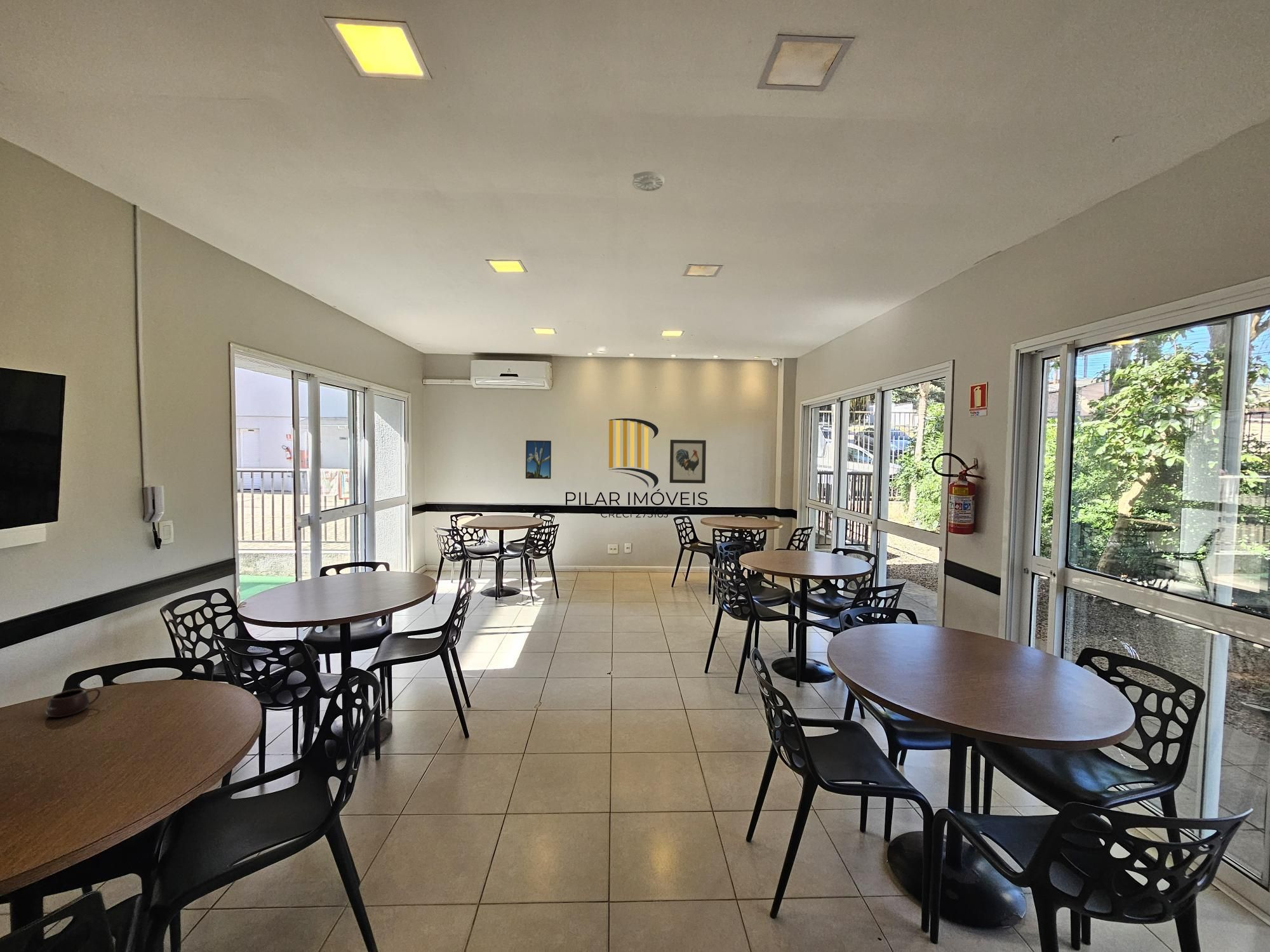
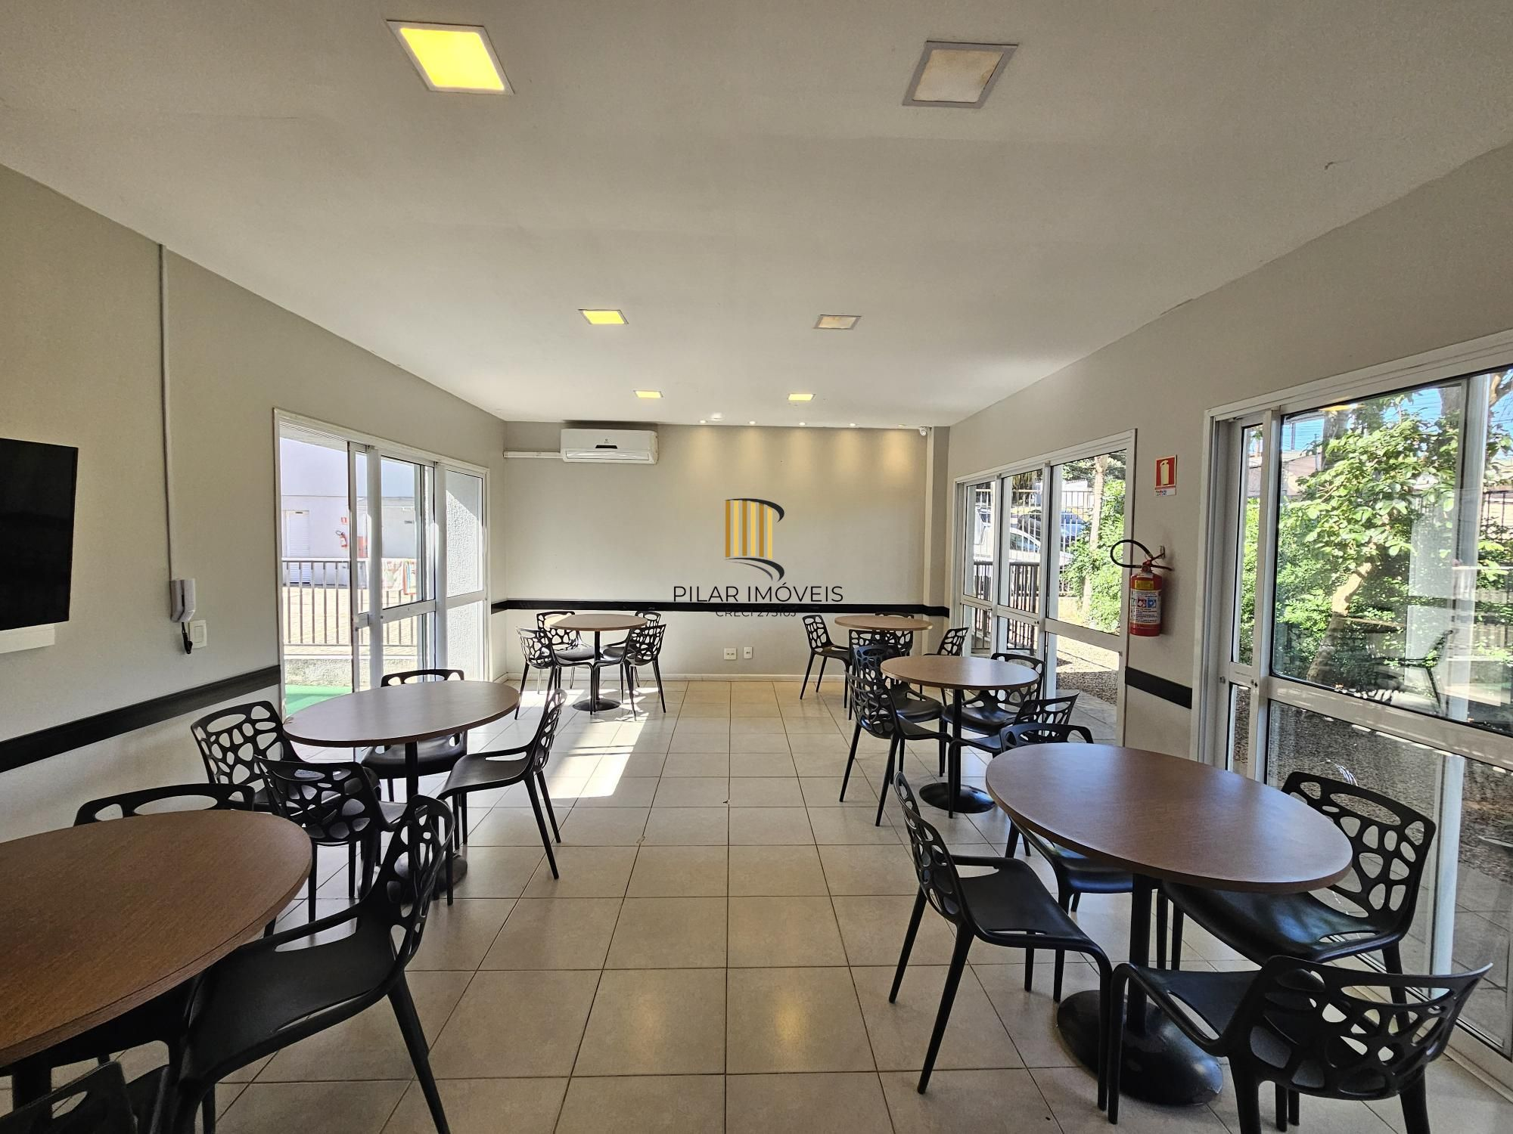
- wall art [669,439,707,484]
- mug [45,688,102,718]
- smoke detector [632,171,665,192]
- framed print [525,440,552,480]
